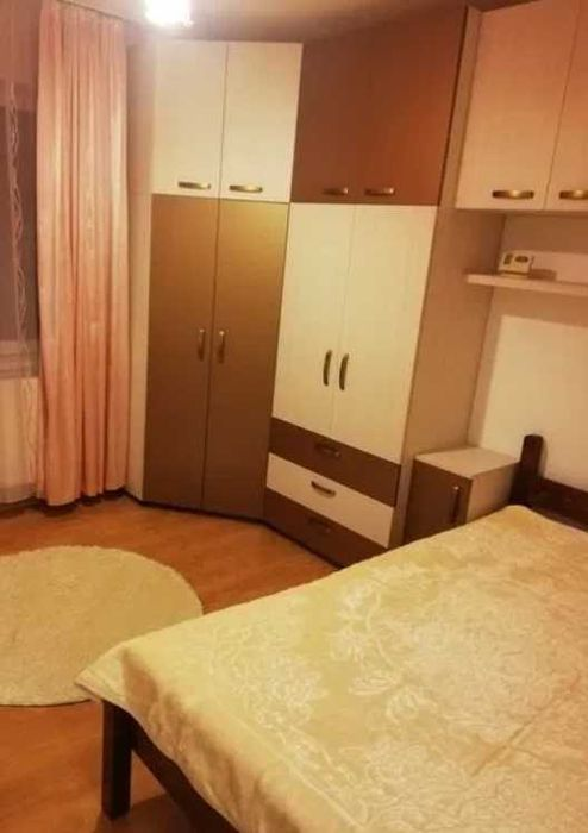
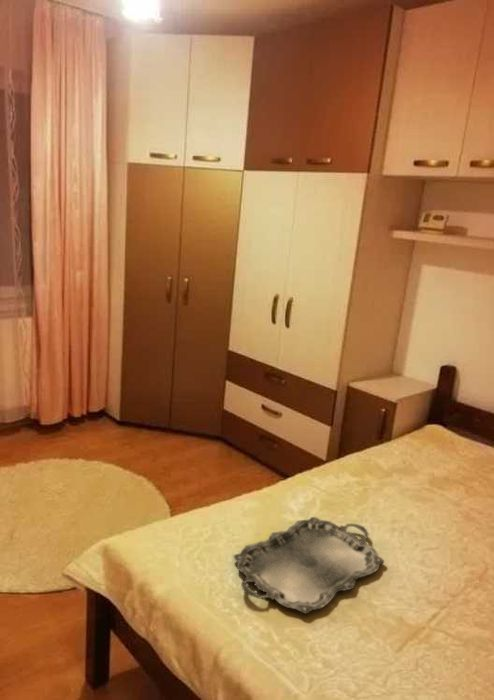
+ serving tray [233,516,385,615]
